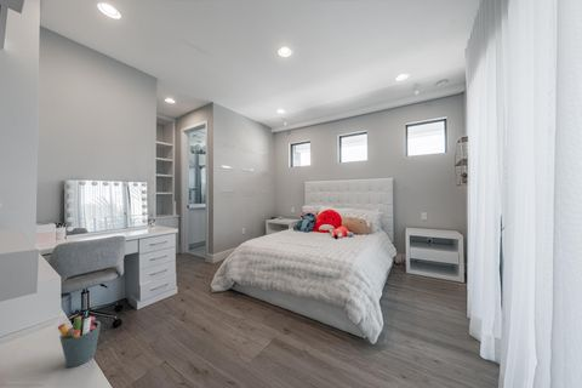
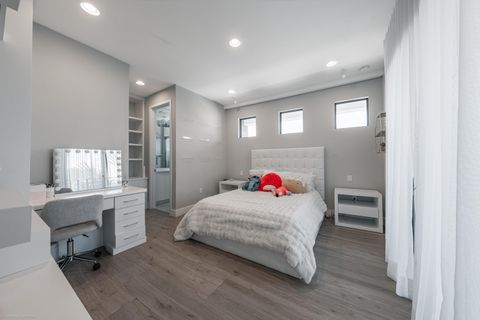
- pen holder [57,315,102,369]
